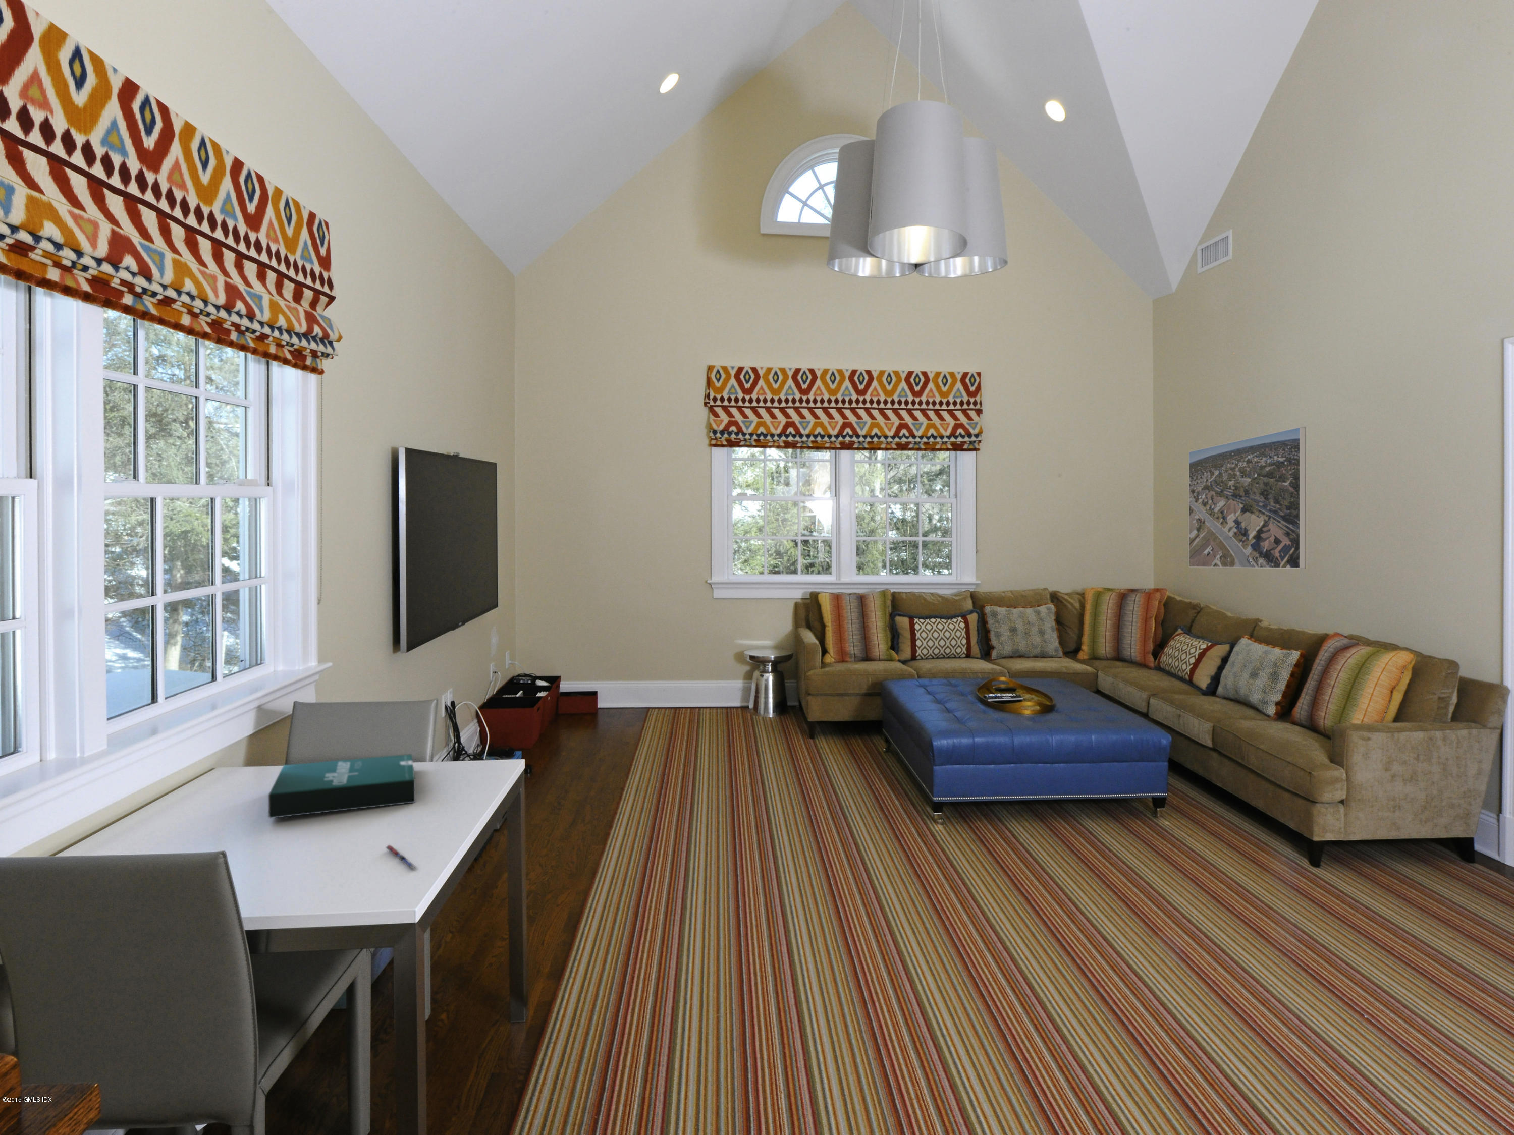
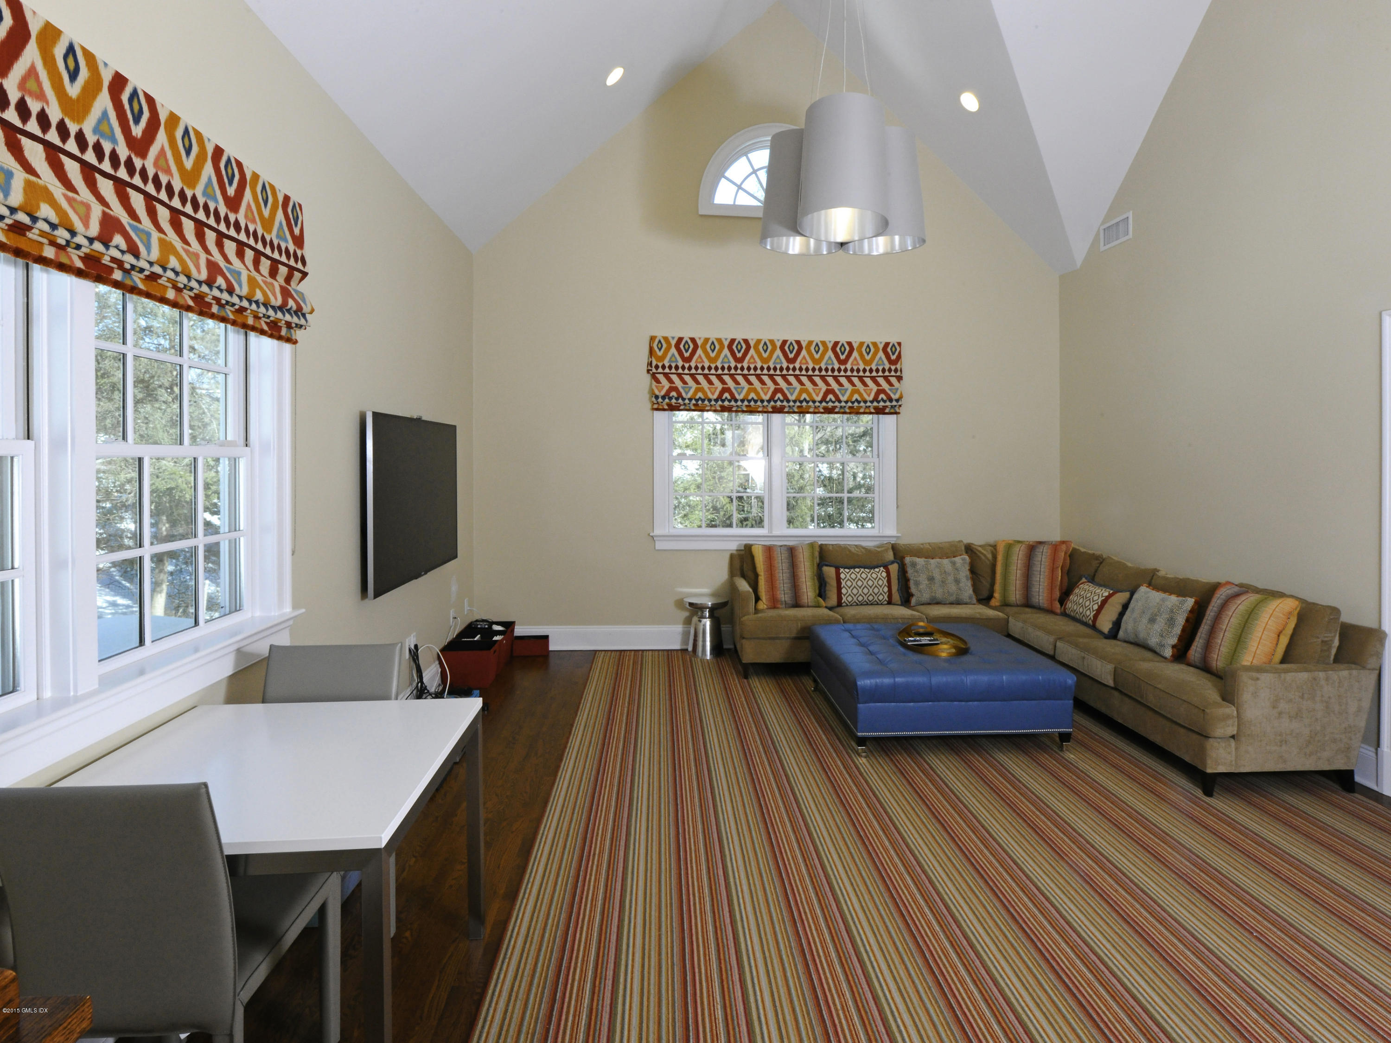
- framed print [1189,427,1307,570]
- pizza box [268,753,416,819]
- pen [385,844,418,870]
